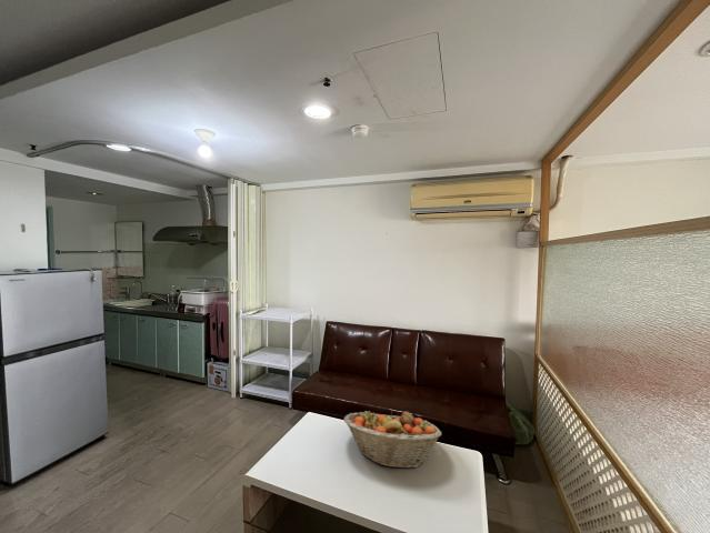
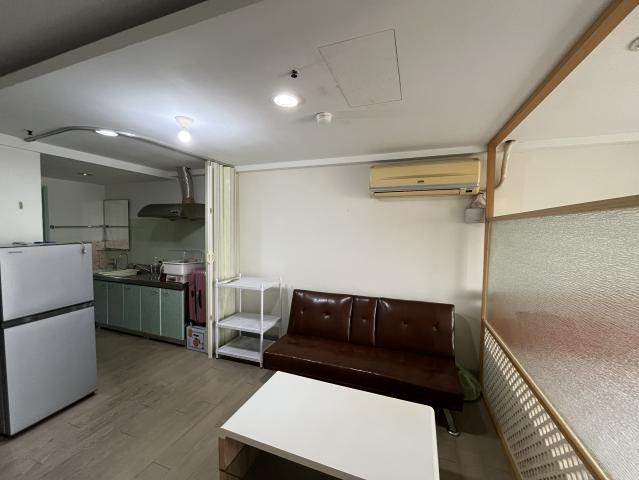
- fruit basket [343,409,442,470]
